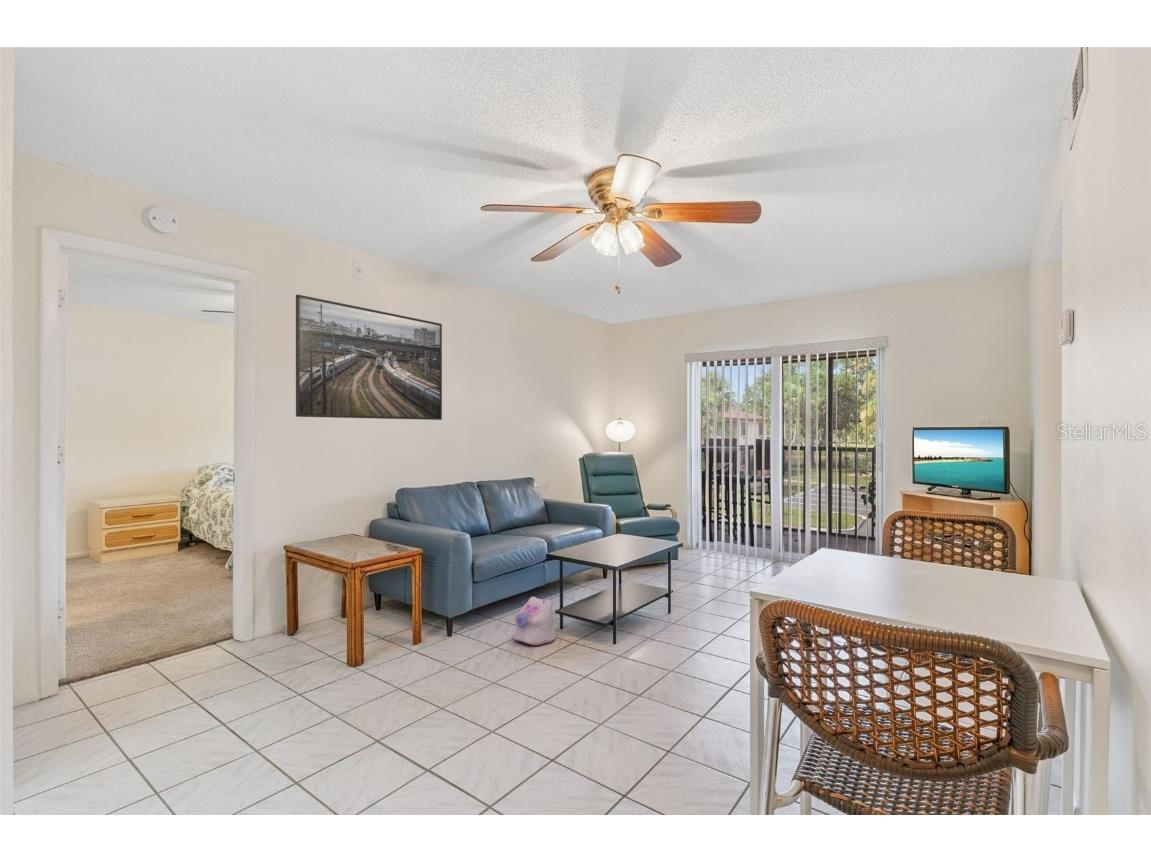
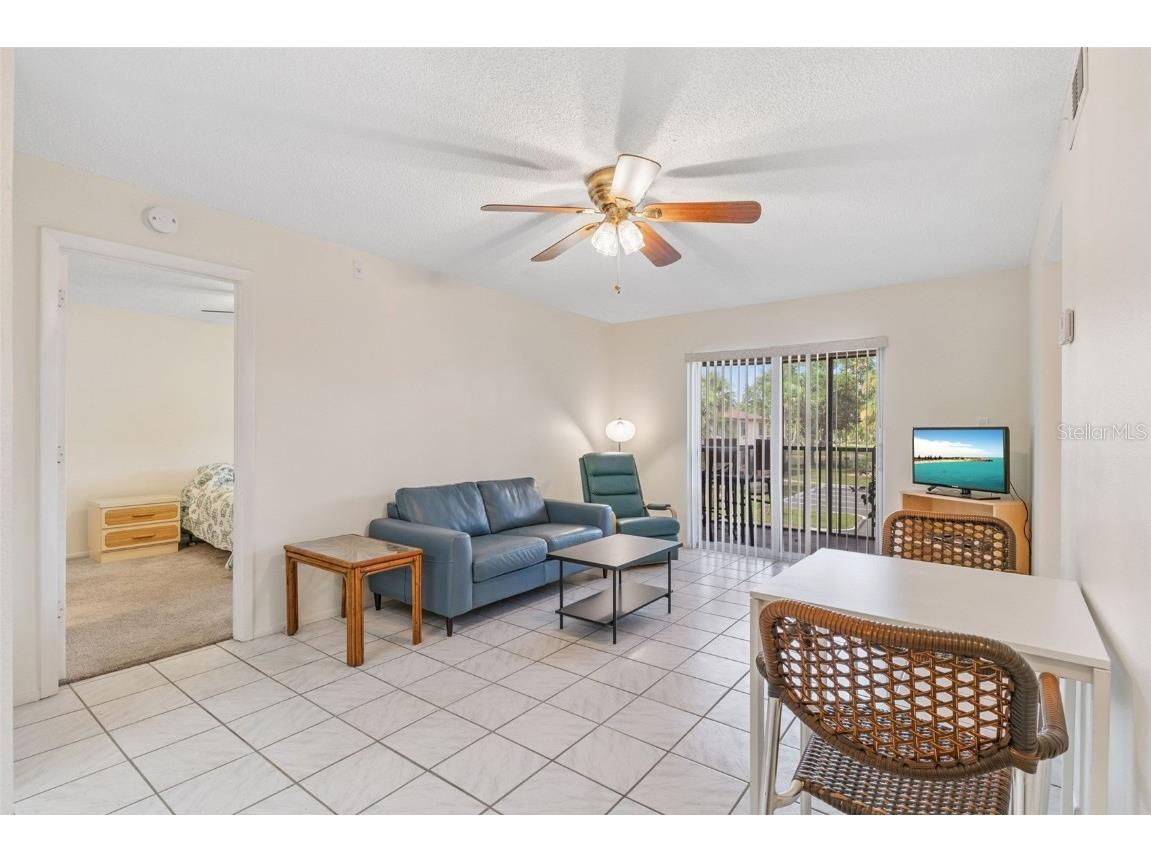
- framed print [295,293,443,421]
- plush toy [512,596,557,646]
